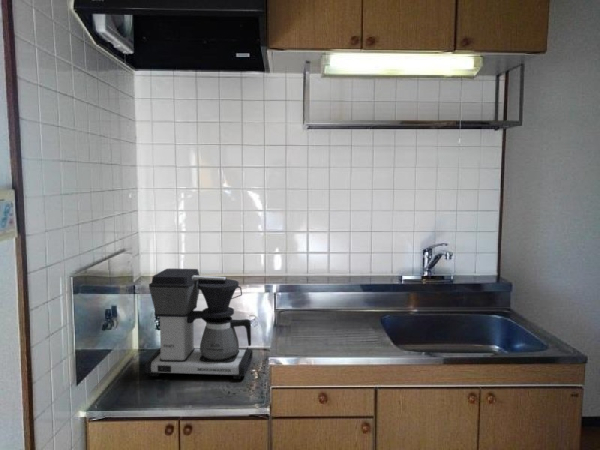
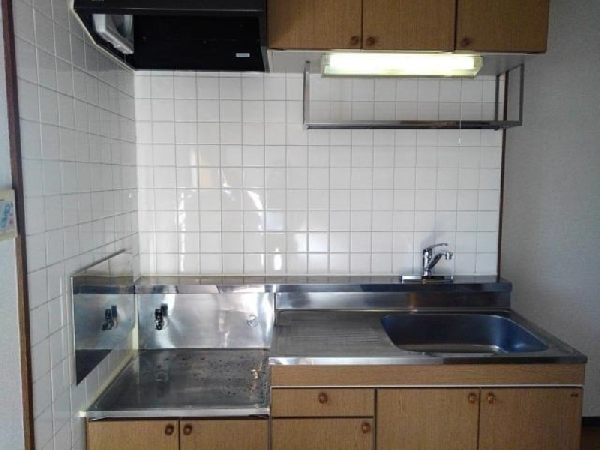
- coffee maker [144,268,254,380]
